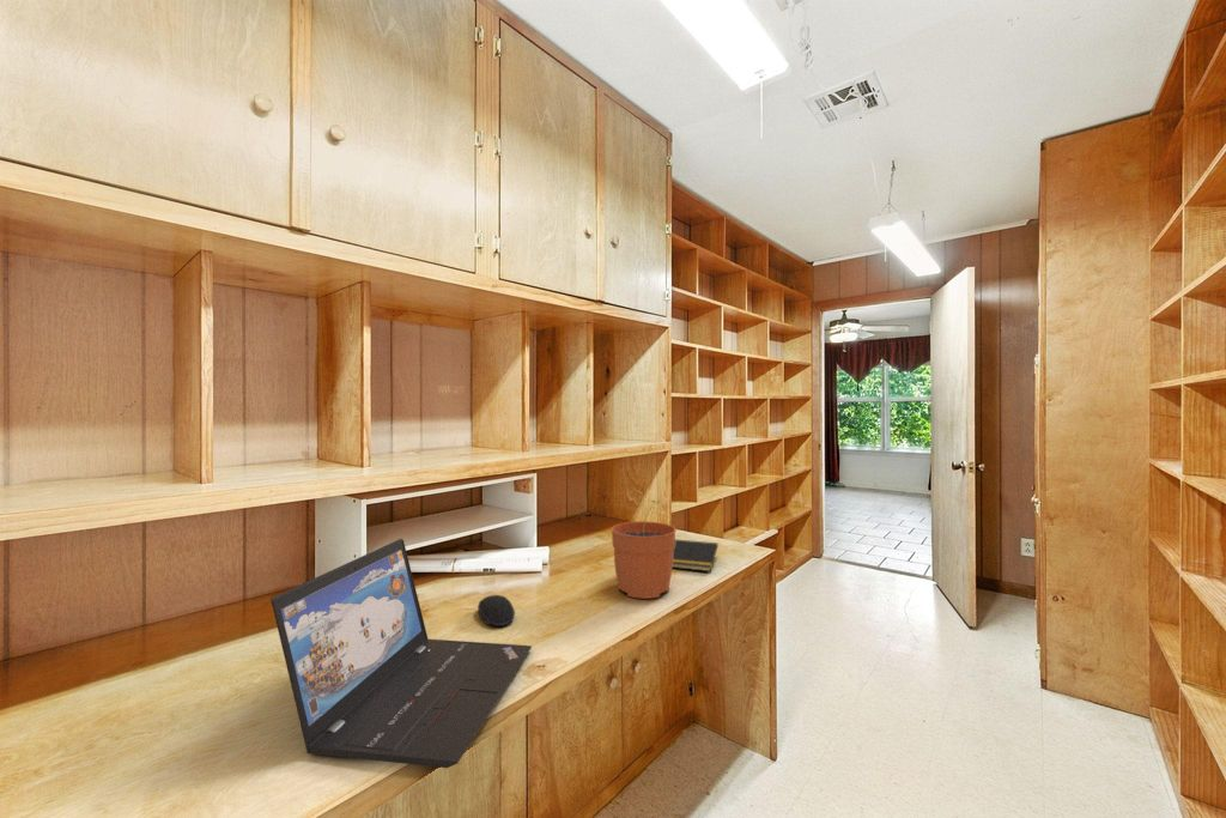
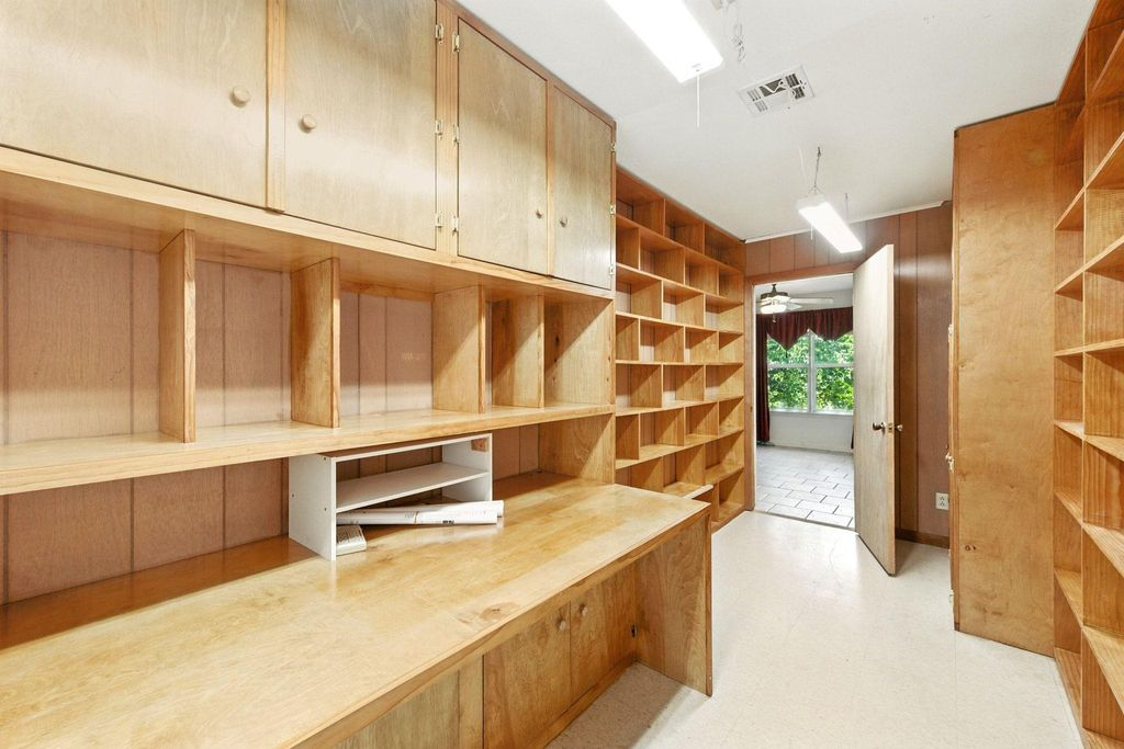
- computer mouse [477,594,516,628]
- notepad [672,539,720,572]
- laptop [269,538,533,769]
- plant pot [611,498,678,600]
